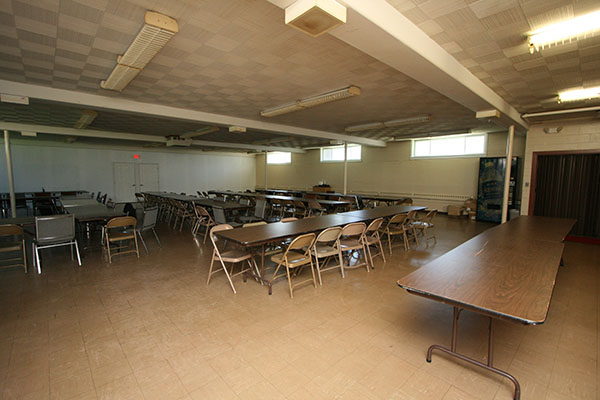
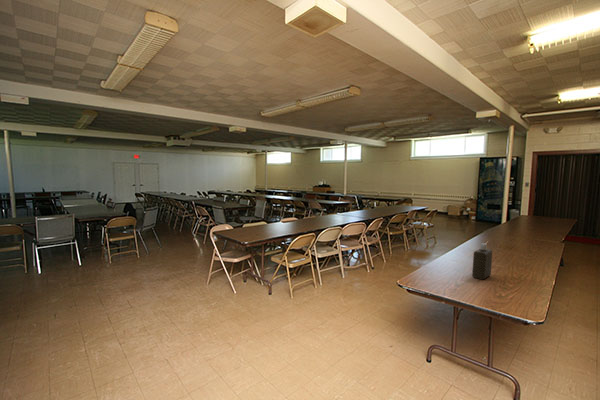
+ bottle [471,242,493,281]
